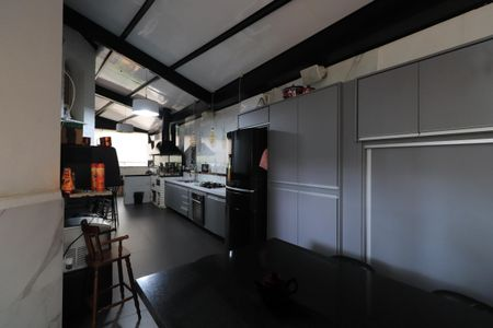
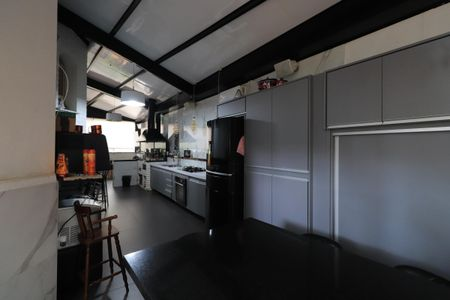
- teapot [252,271,299,305]
